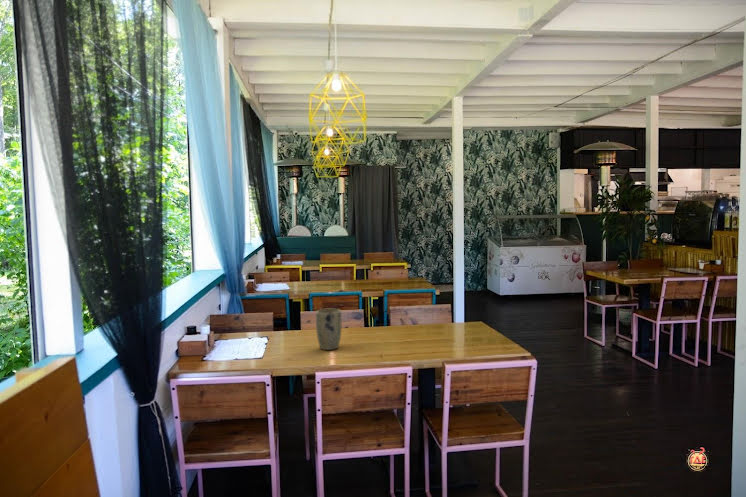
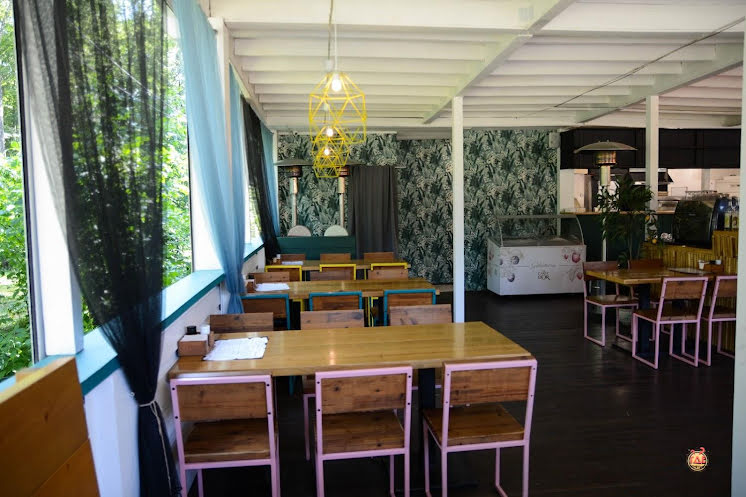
- plant pot [315,308,343,351]
